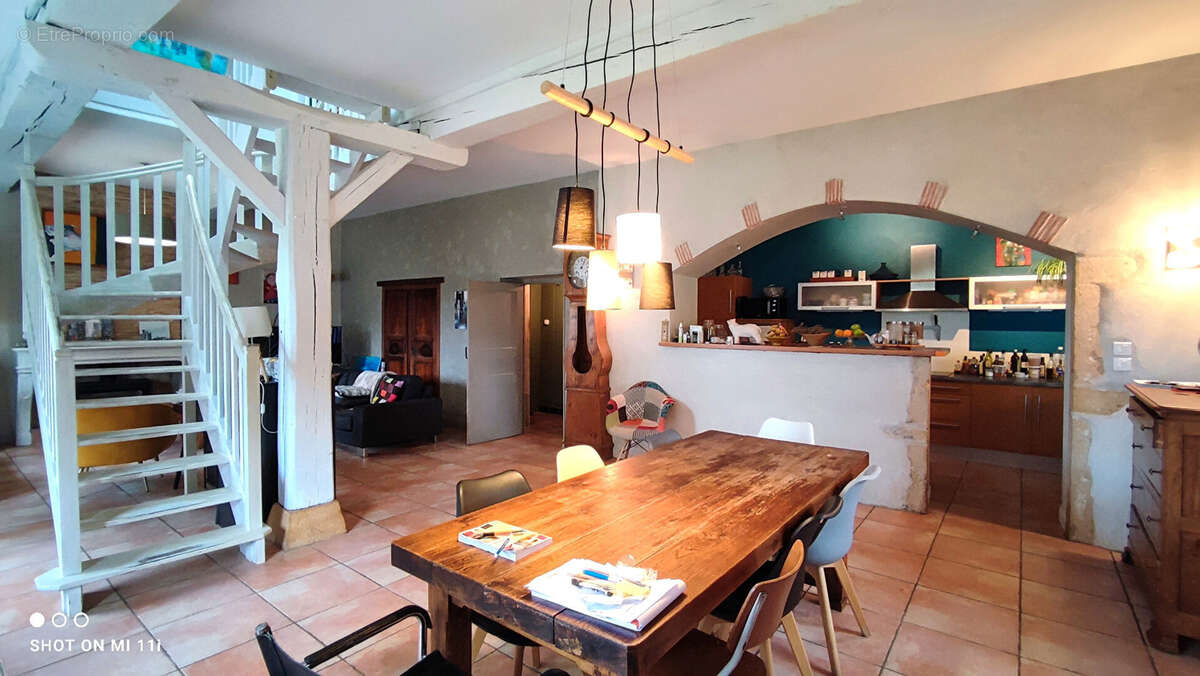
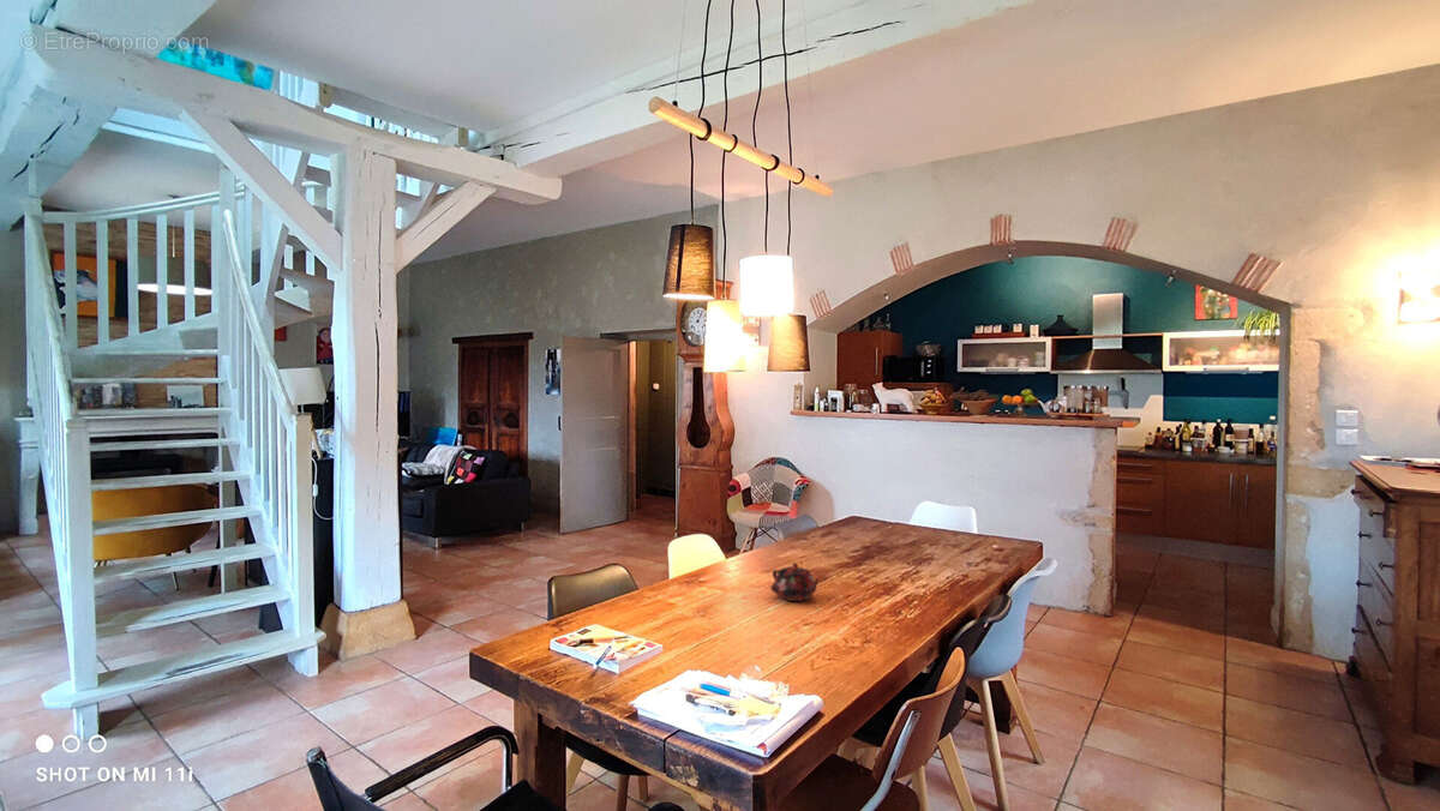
+ teapot [769,561,822,602]
